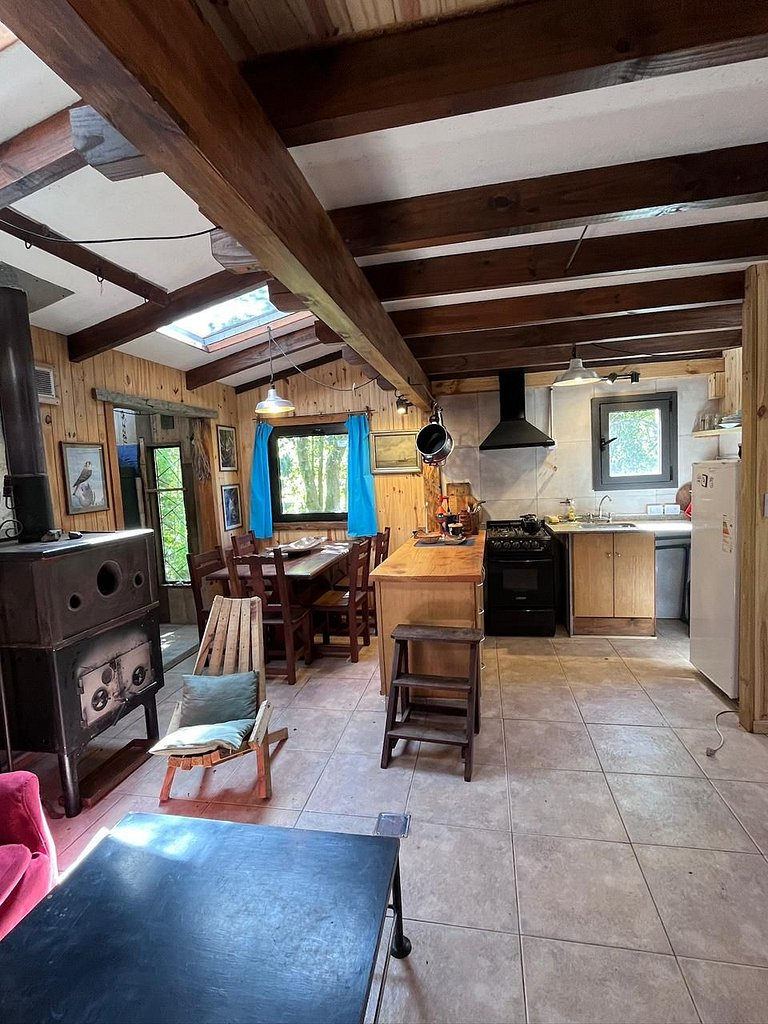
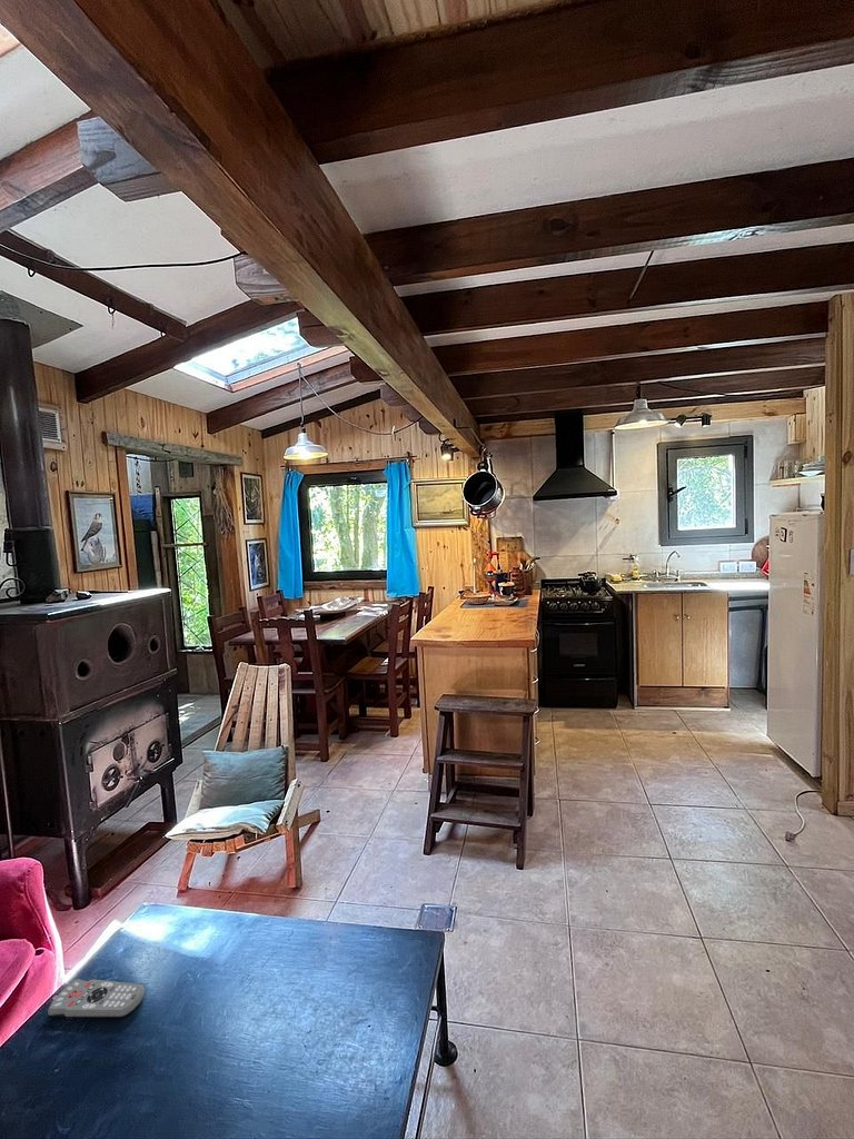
+ remote control [47,978,146,1019]
